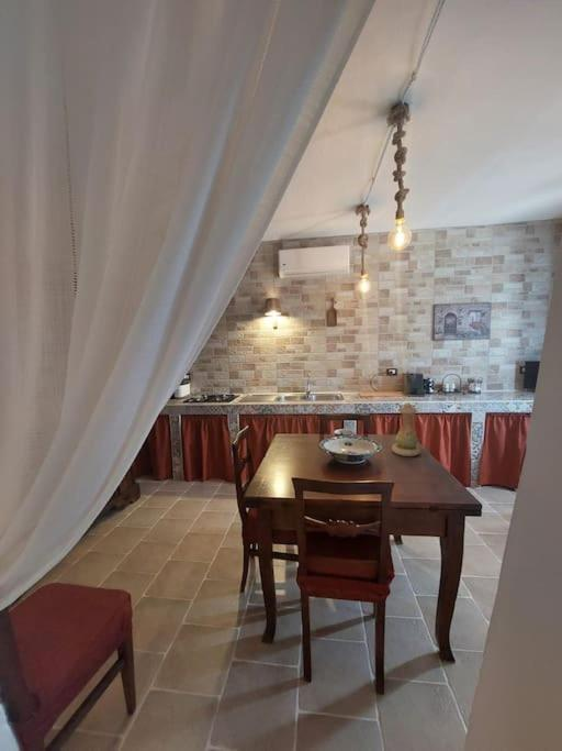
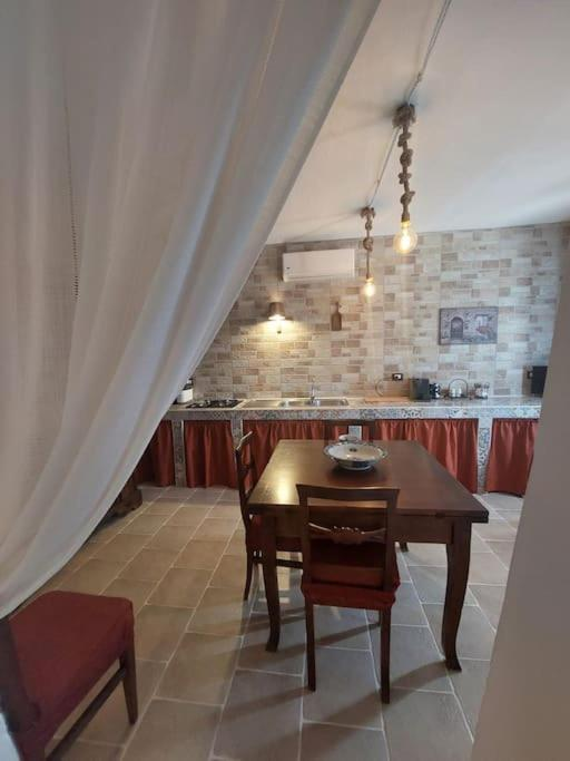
- vase [391,401,422,457]
